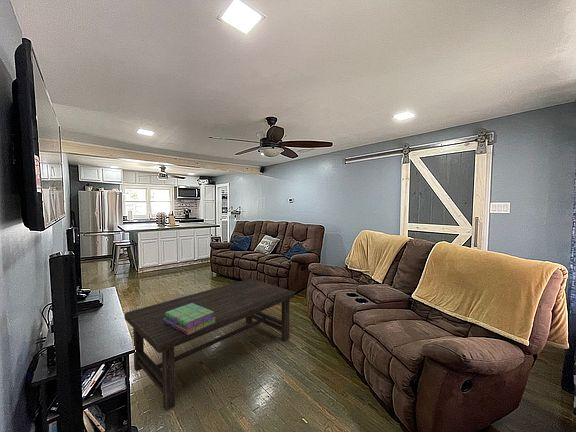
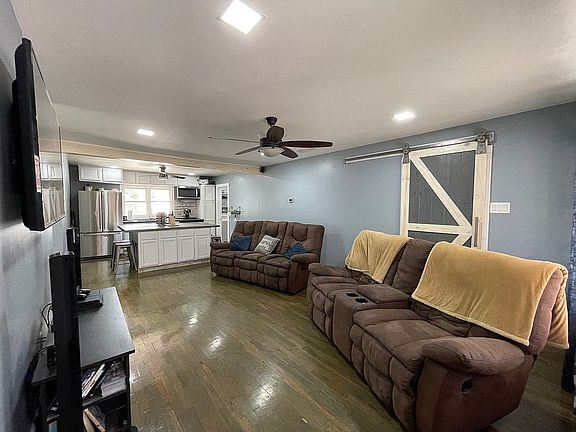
- stack of books [163,303,216,335]
- coffee table [124,278,296,412]
